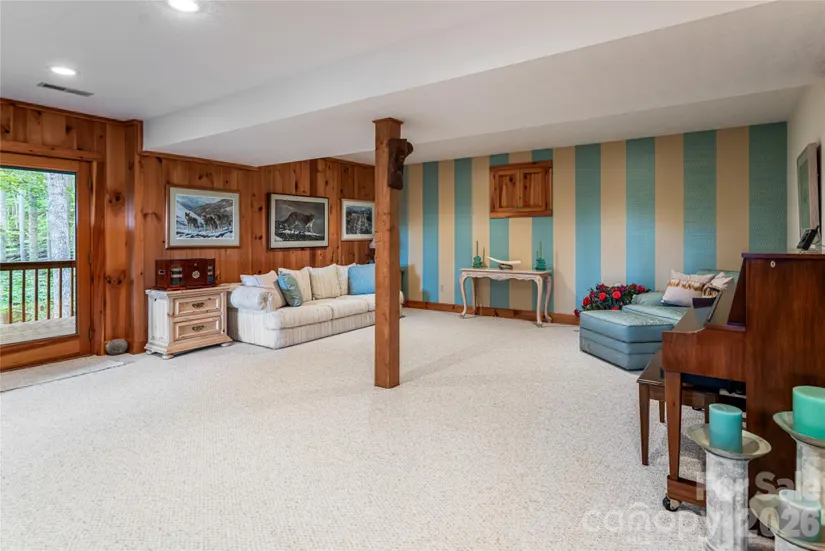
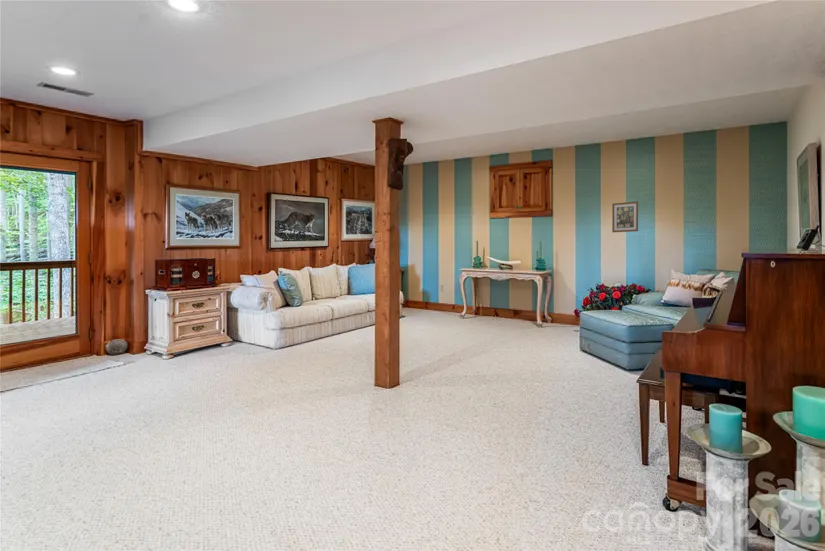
+ wall art [611,201,639,233]
